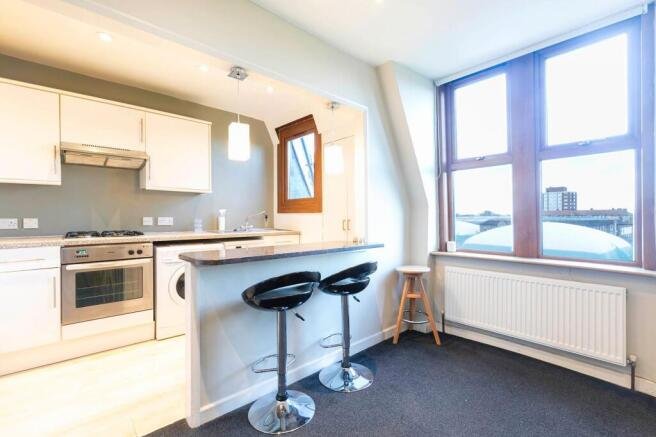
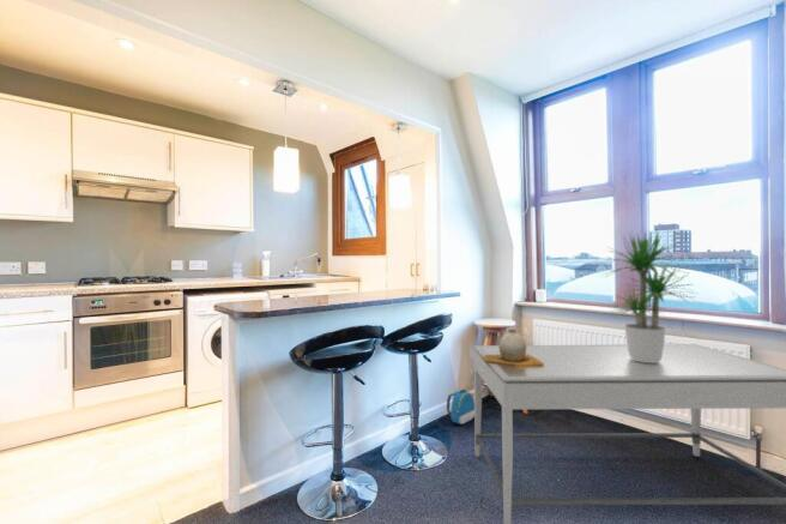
+ backpack [446,389,474,426]
+ potted plant [598,230,697,362]
+ vase [482,329,544,367]
+ dining table [473,343,786,524]
